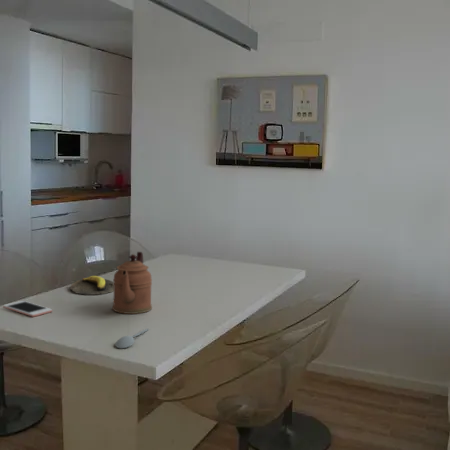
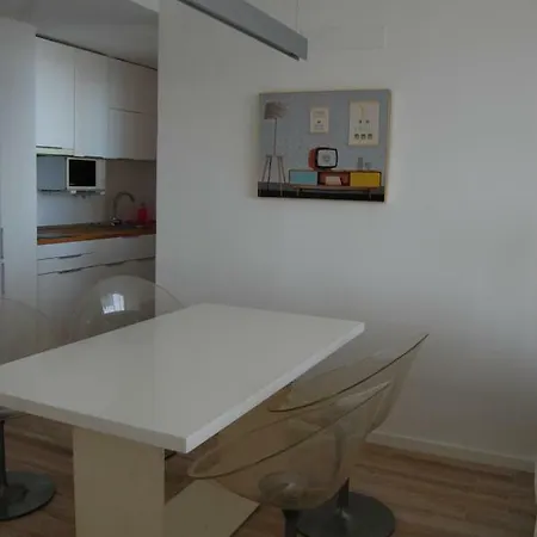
- coffeepot [111,251,153,315]
- banana [69,275,114,296]
- spoon [114,328,150,349]
- cell phone [2,300,53,318]
